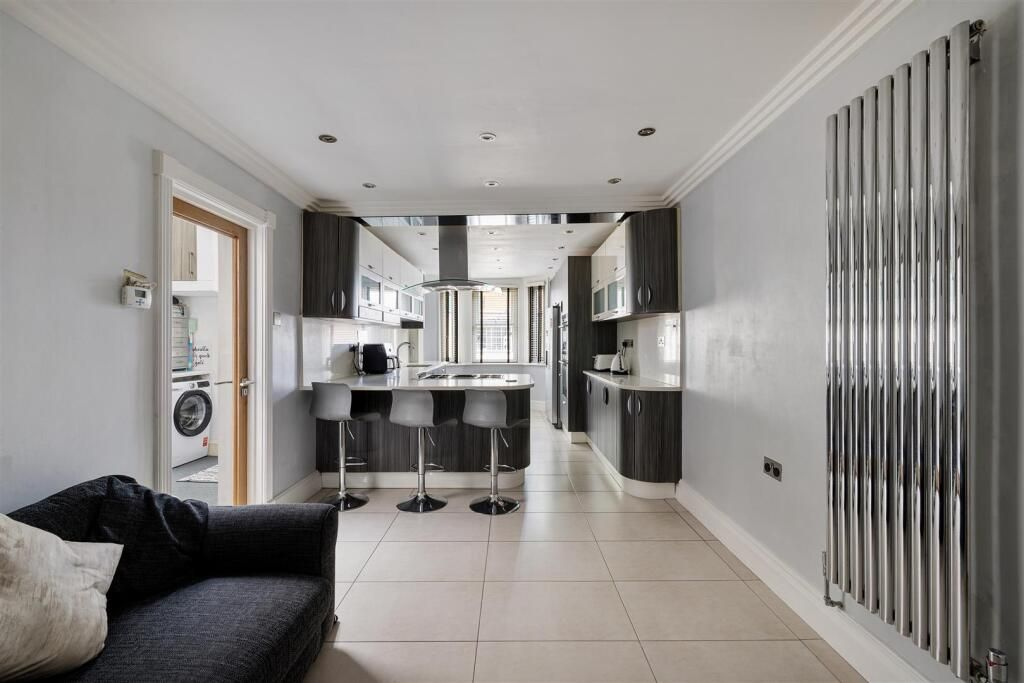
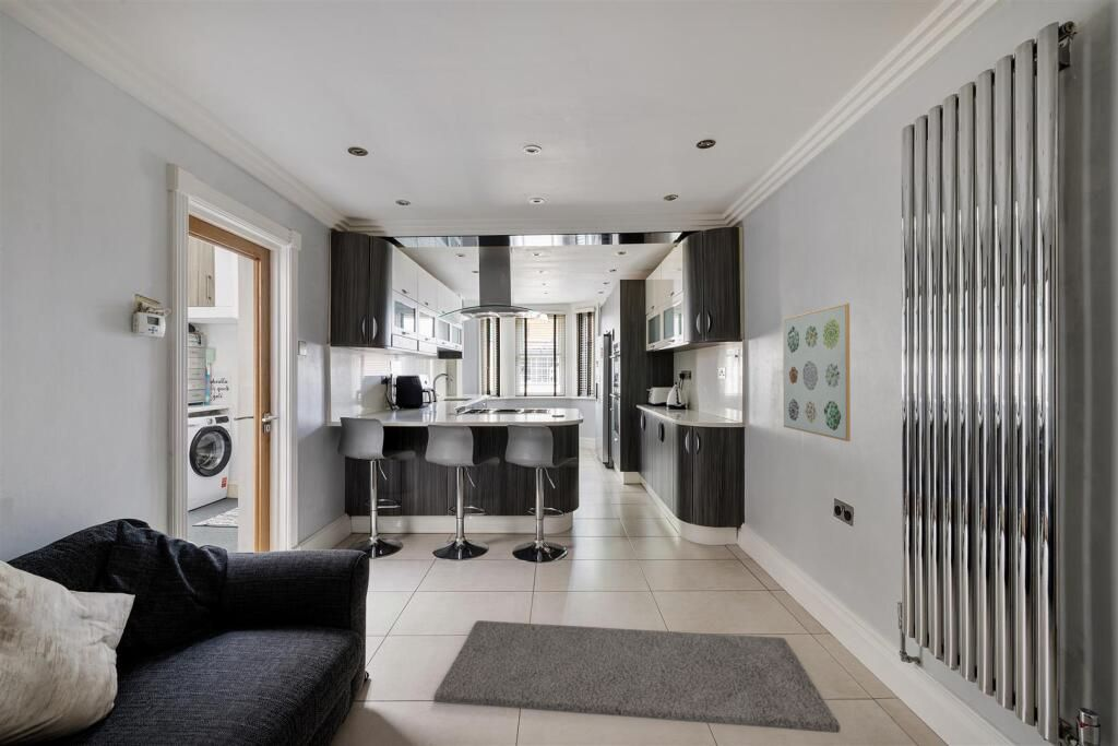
+ wall art [782,303,852,442]
+ rug [433,619,842,734]
